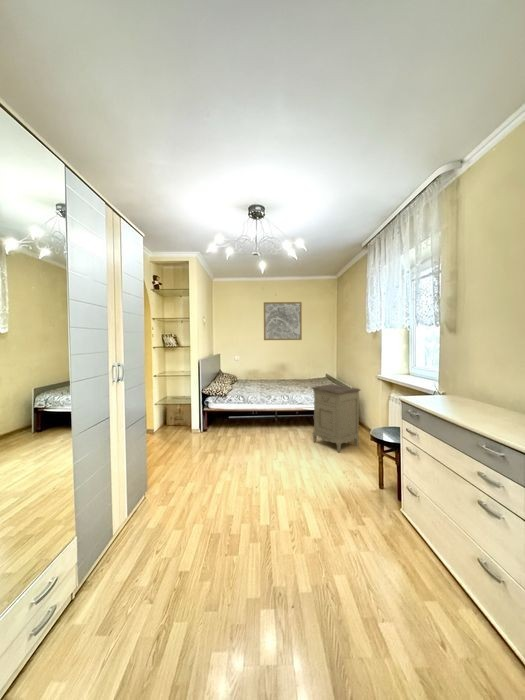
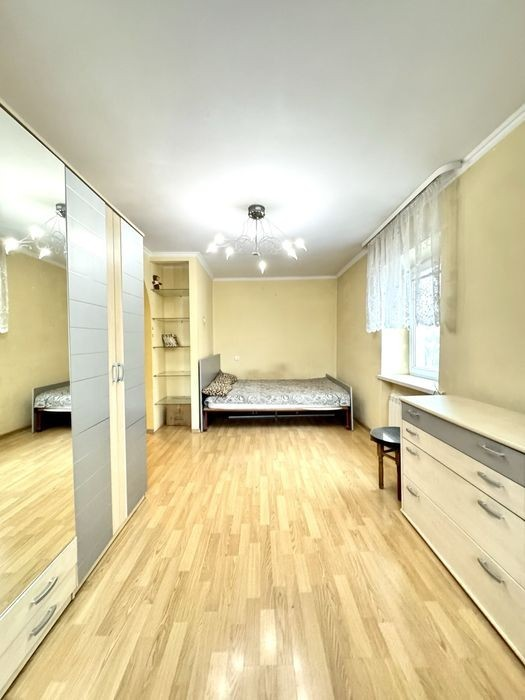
- nightstand [311,383,362,454]
- wall art [263,301,303,341]
